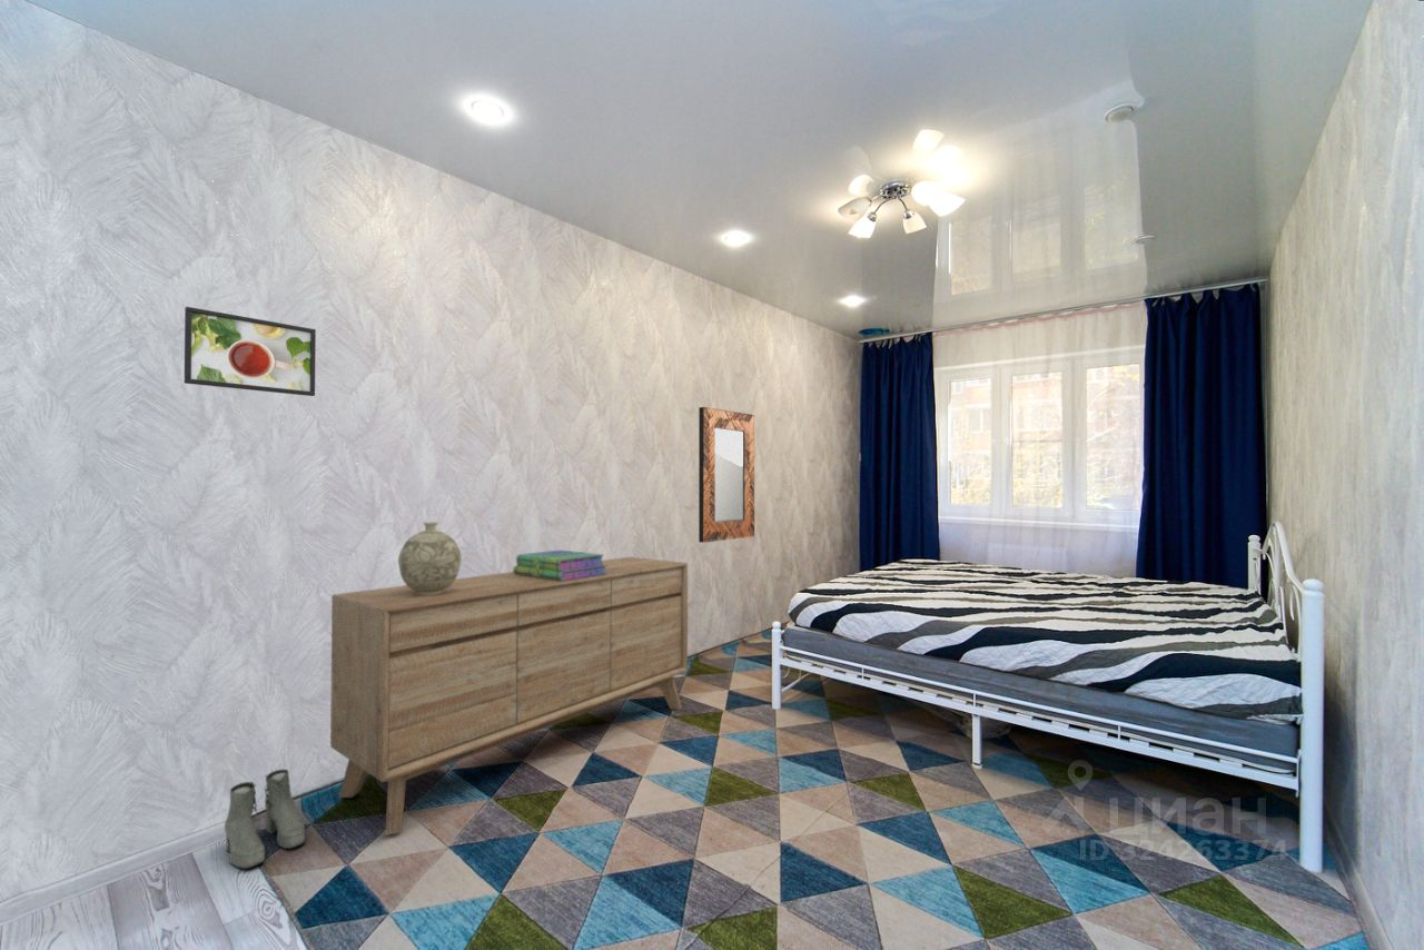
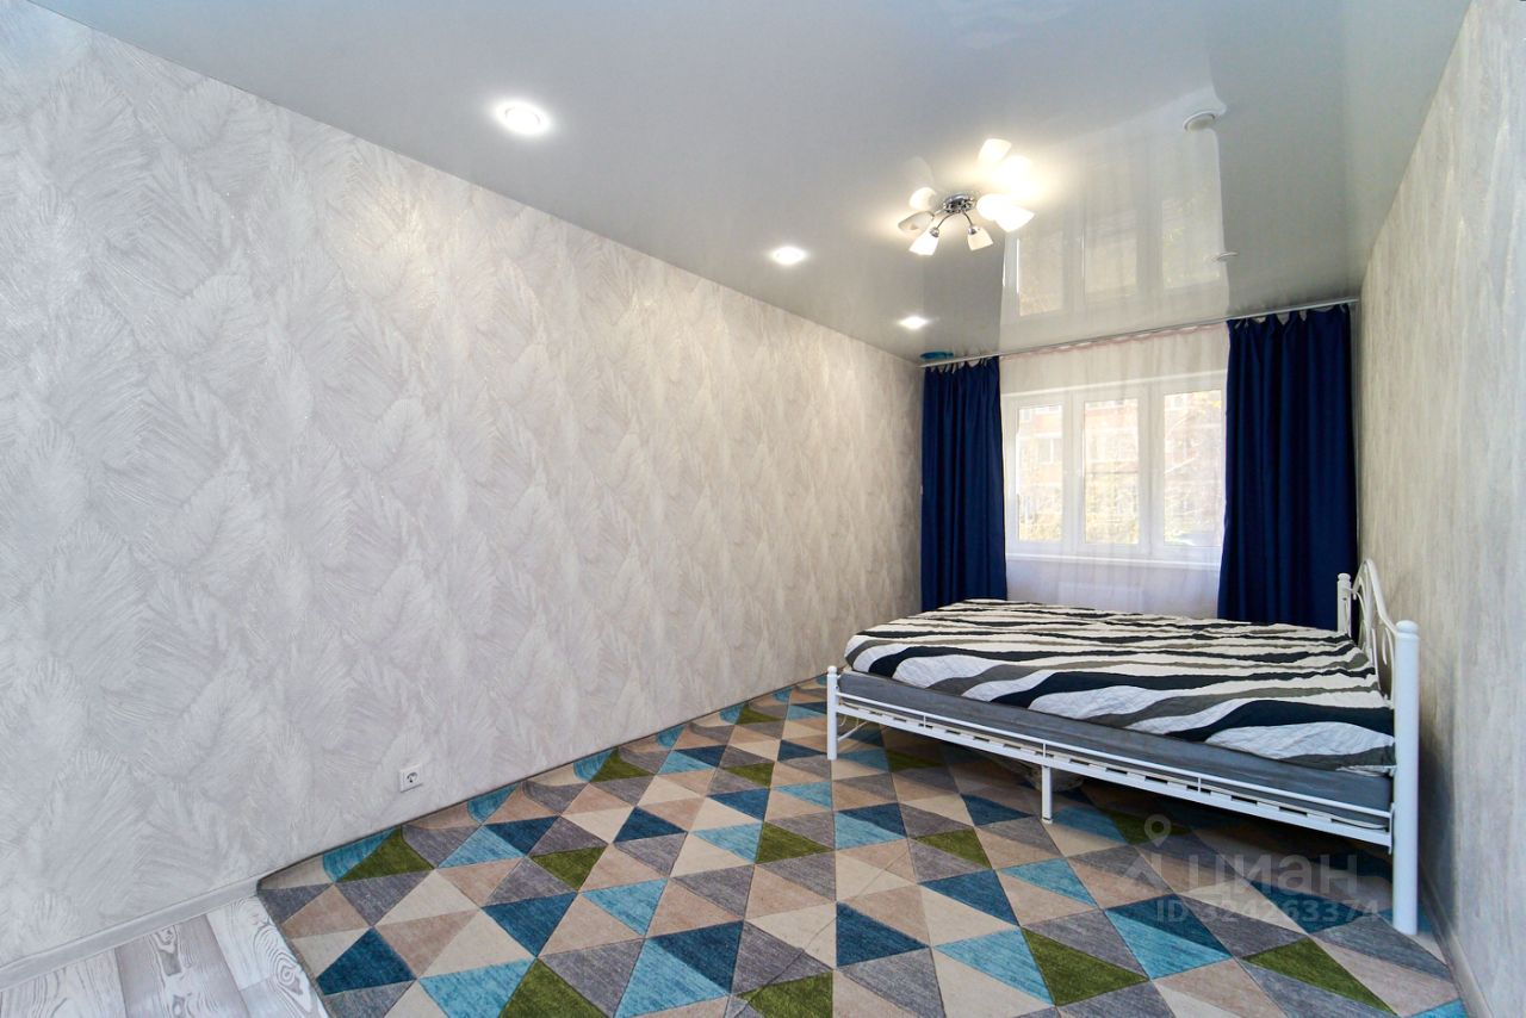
- sideboard [329,556,689,837]
- stack of books [512,550,607,581]
- home mirror [698,406,755,544]
- boots [224,769,306,870]
- decorative vase [397,521,463,595]
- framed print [182,306,317,397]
